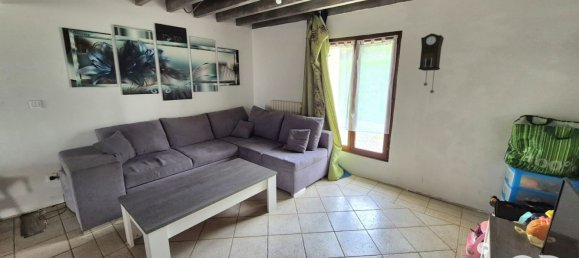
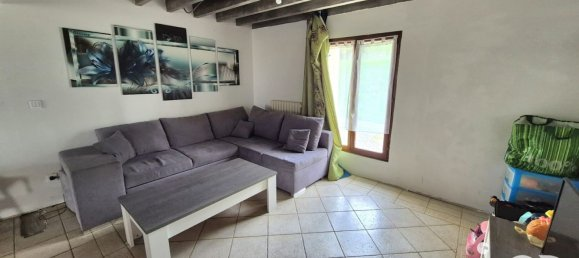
- pendulum clock [418,32,445,94]
